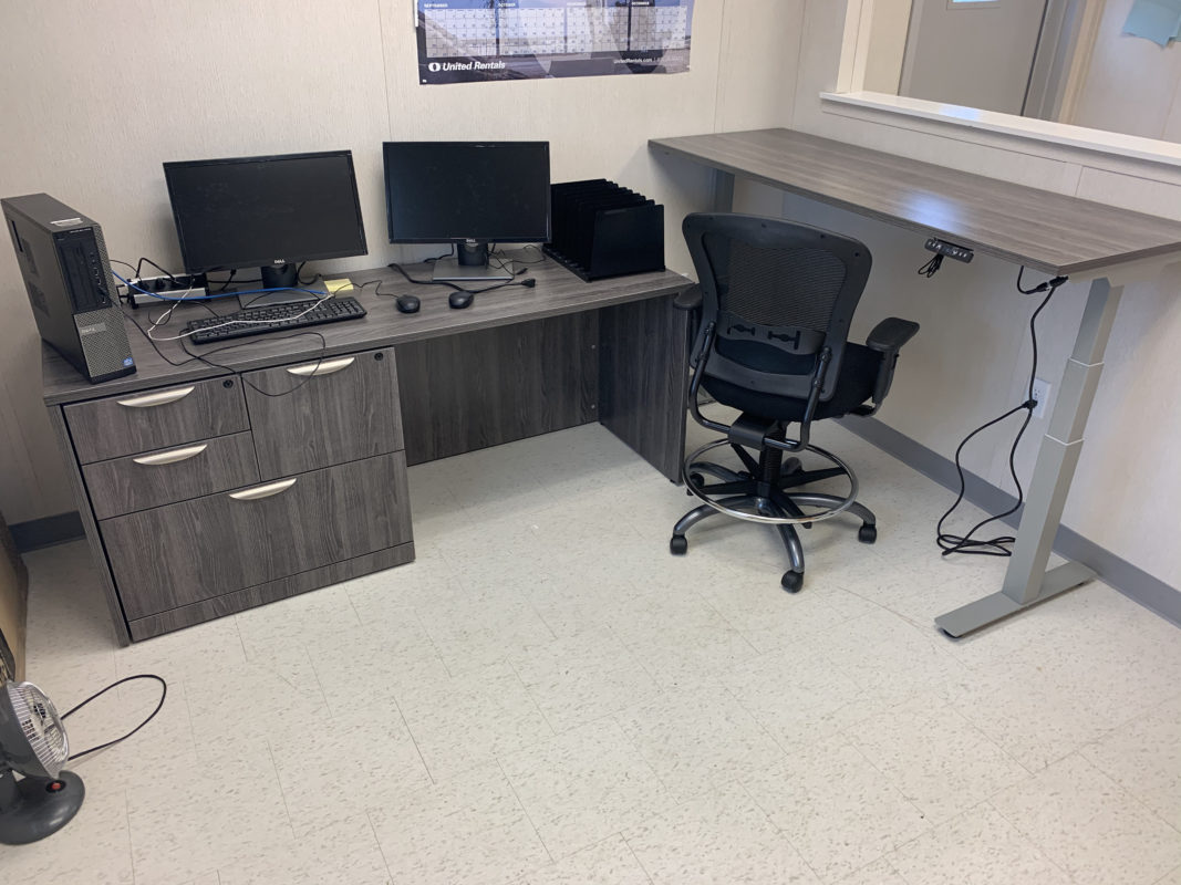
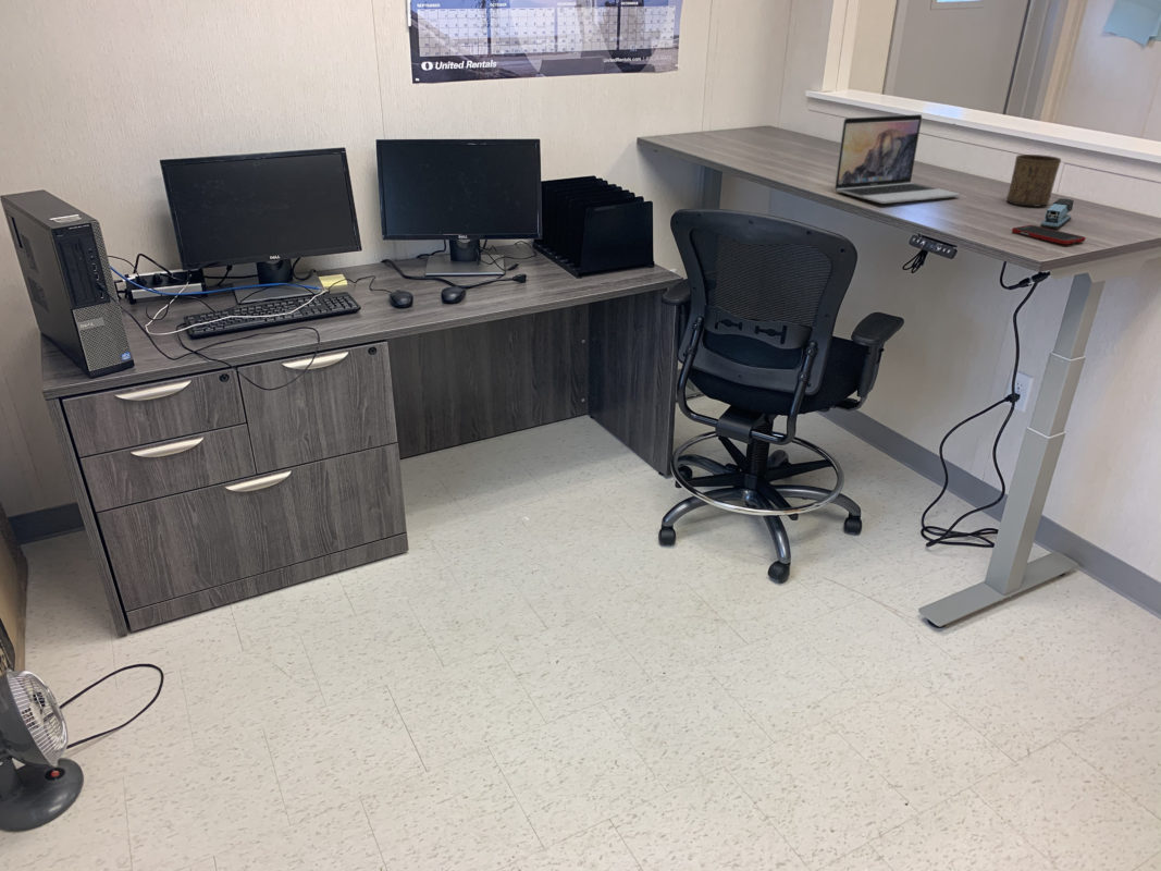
+ laptop [833,113,961,205]
+ cup [1005,154,1062,207]
+ stapler [1039,197,1075,230]
+ cell phone [1011,224,1086,245]
